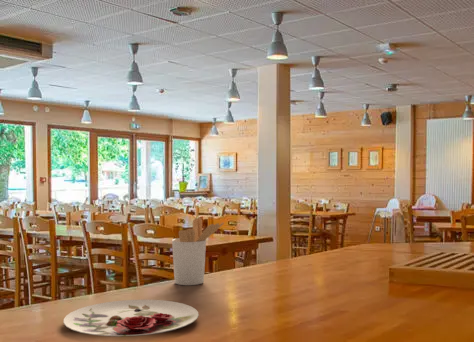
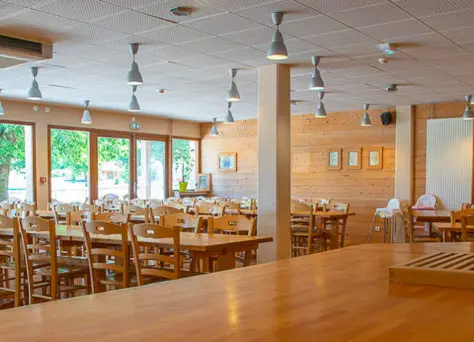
- utensil holder [171,216,225,286]
- plate [63,299,200,338]
